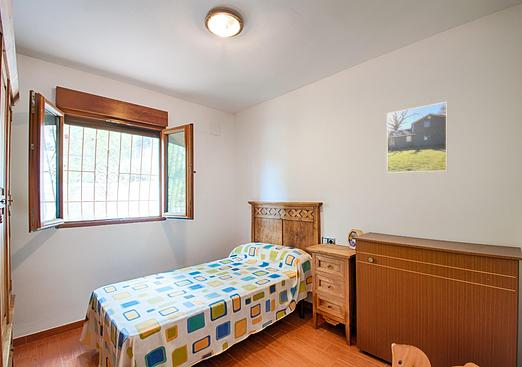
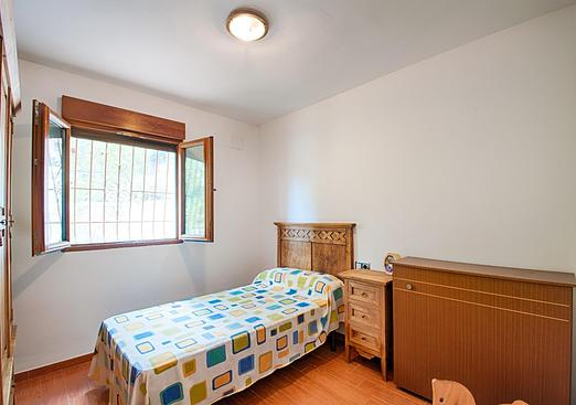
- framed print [386,101,448,174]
